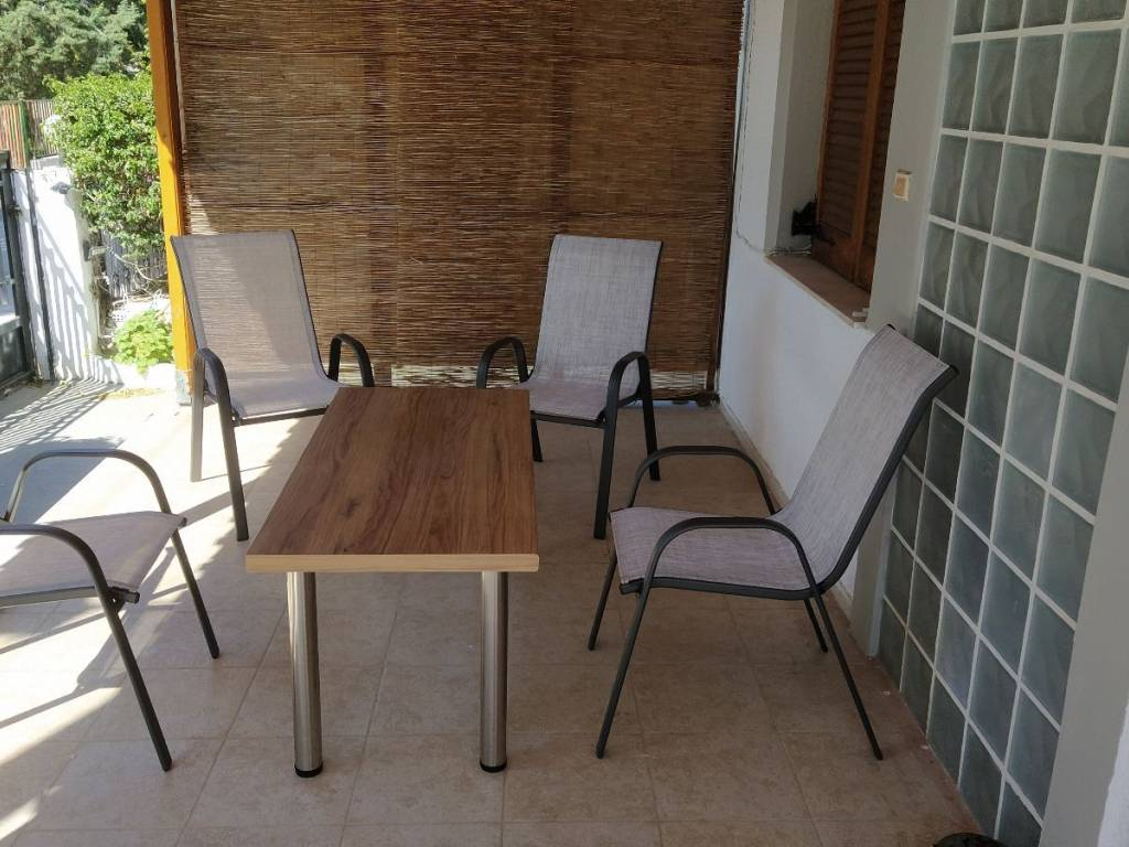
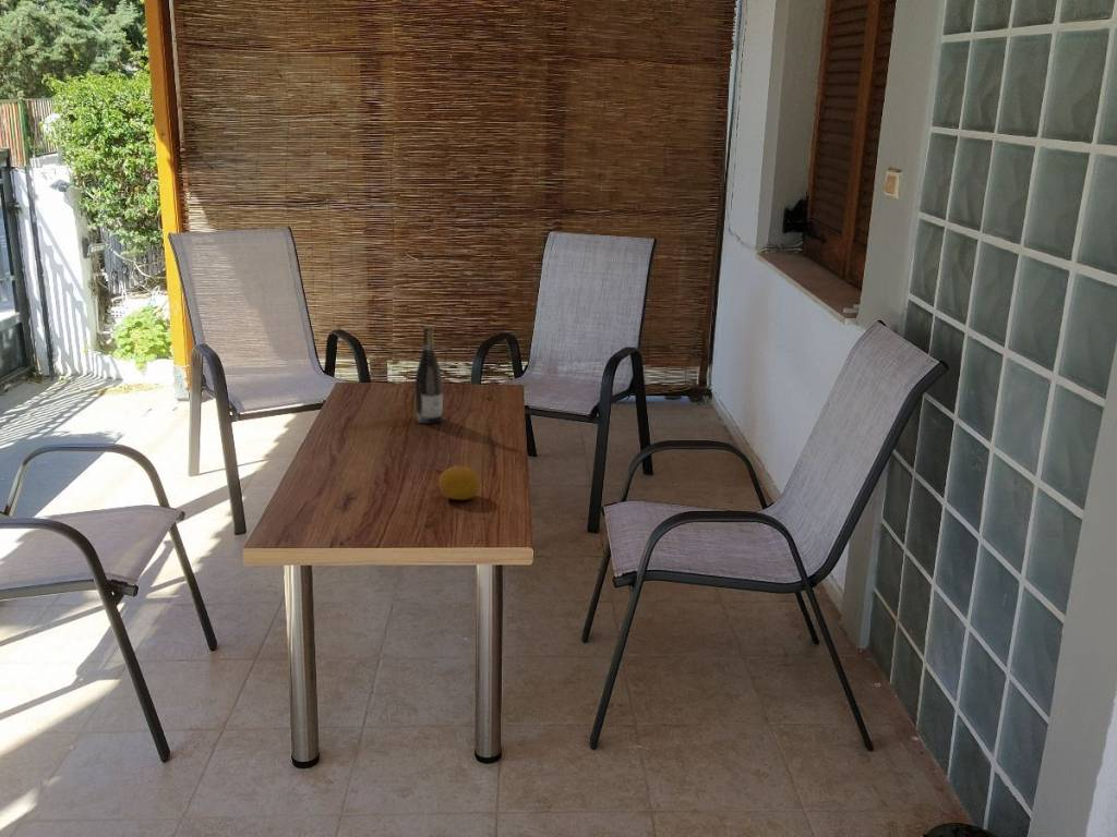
+ fruit [437,465,482,501]
+ wine bottle [415,325,444,425]
